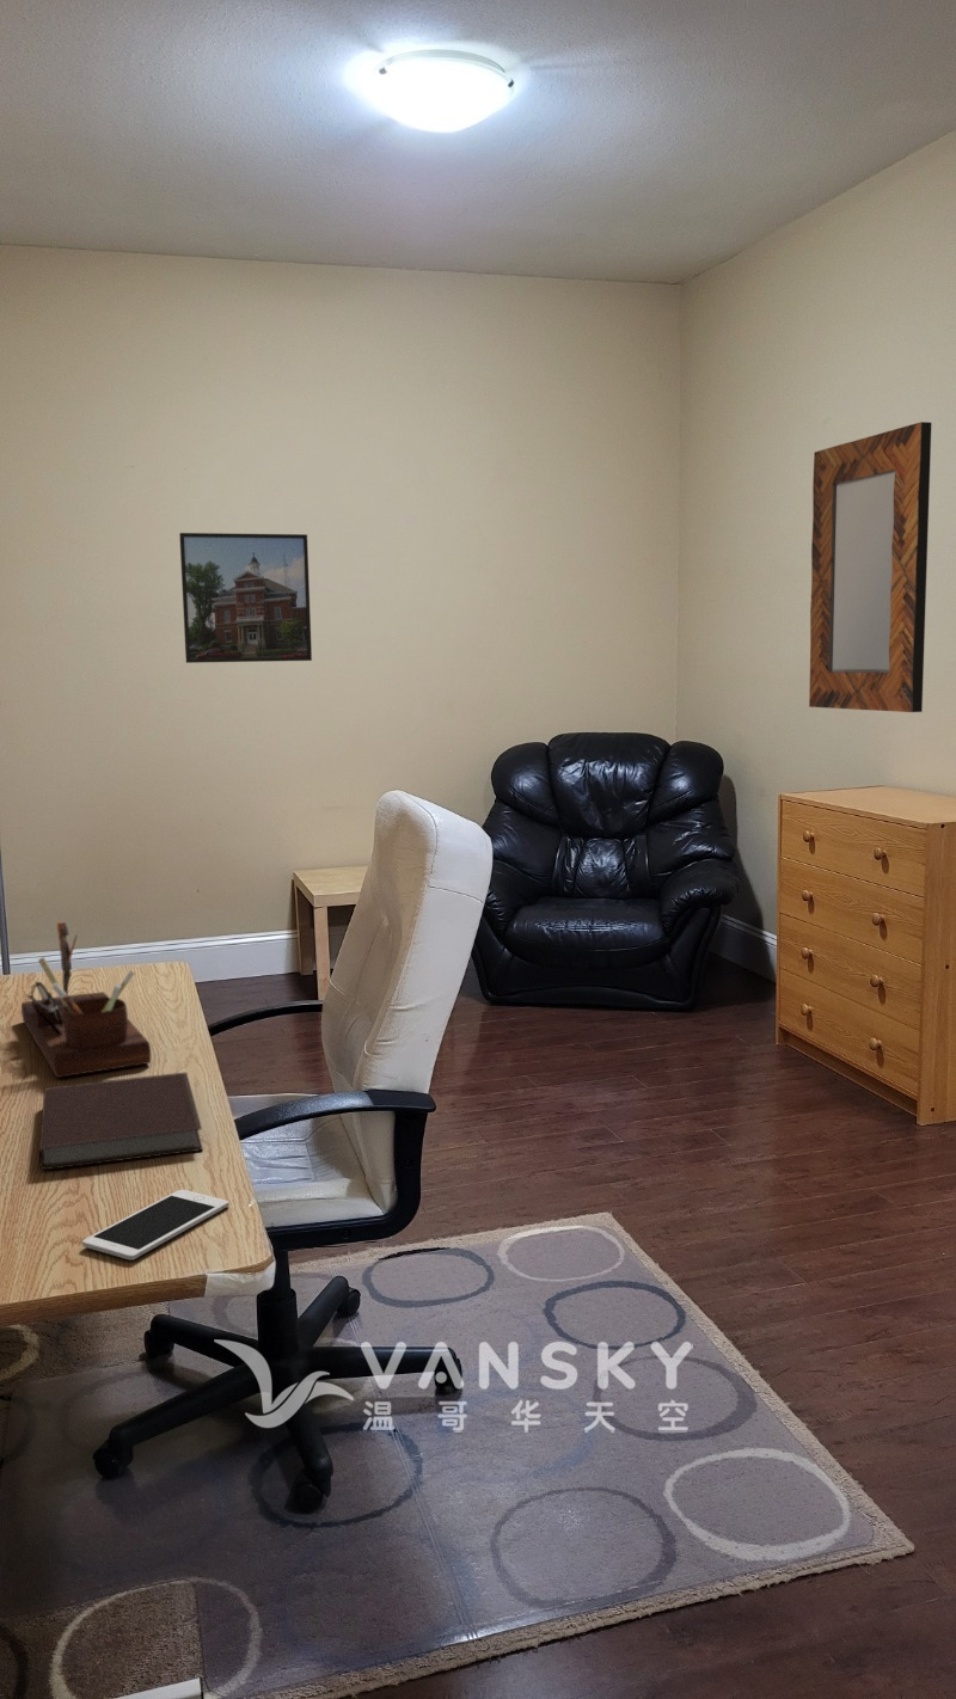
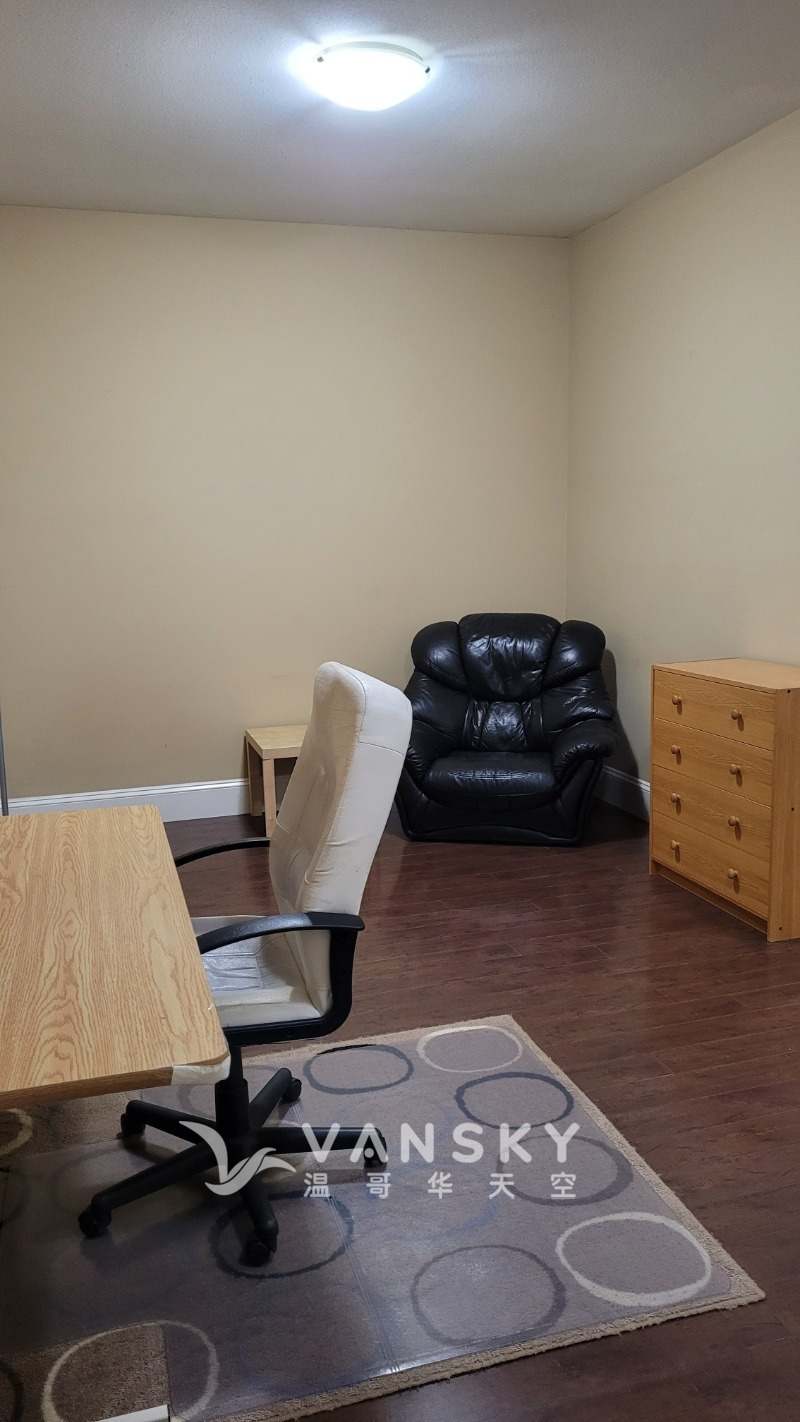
- notebook [38,1071,204,1171]
- home mirror [808,421,932,713]
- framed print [178,532,313,664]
- cell phone [81,1189,231,1261]
- desk organizer [20,921,152,1079]
